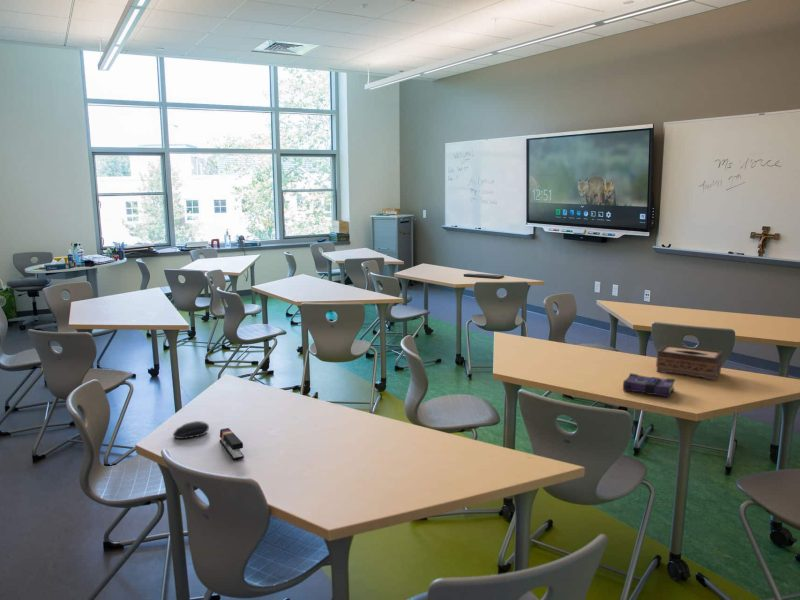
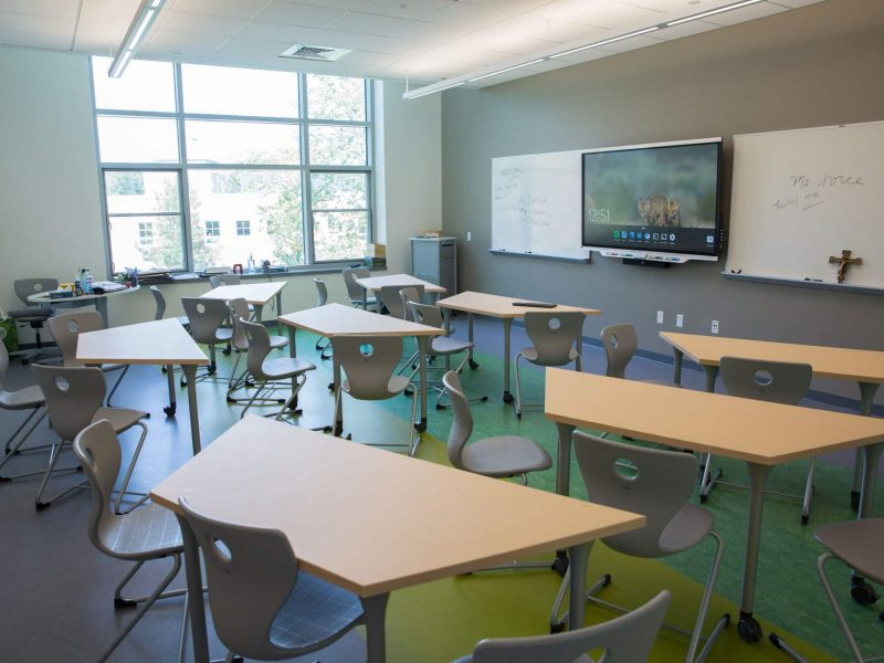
- computer mouse [172,420,210,440]
- stapler [219,427,245,461]
- tissue box [655,344,724,381]
- book [622,372,676,399]
